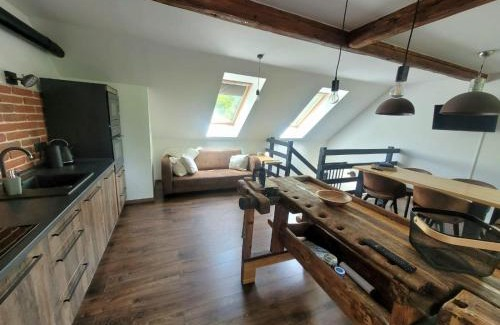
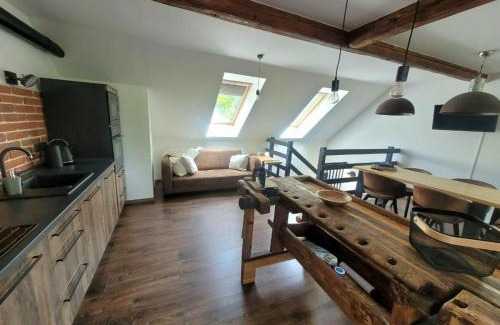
- remote control [362,238,418,274]
